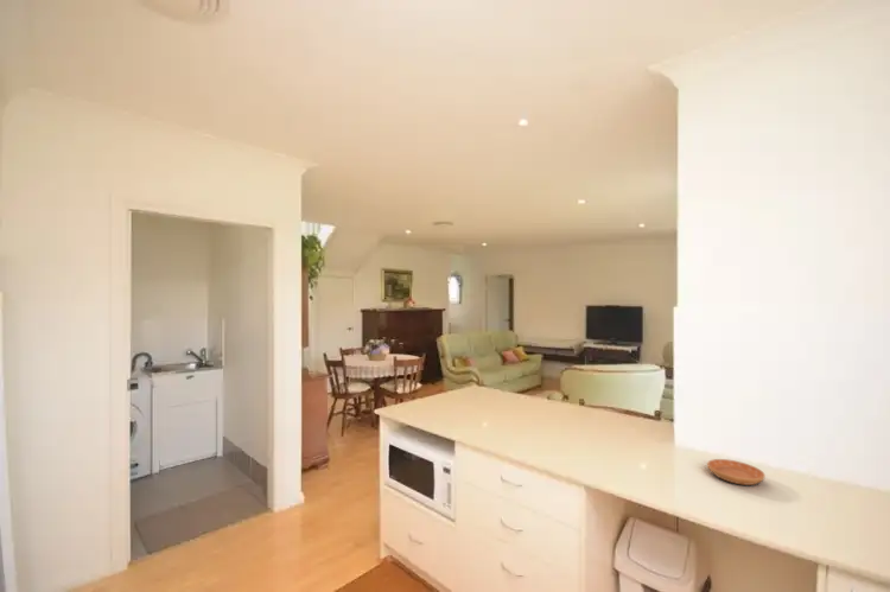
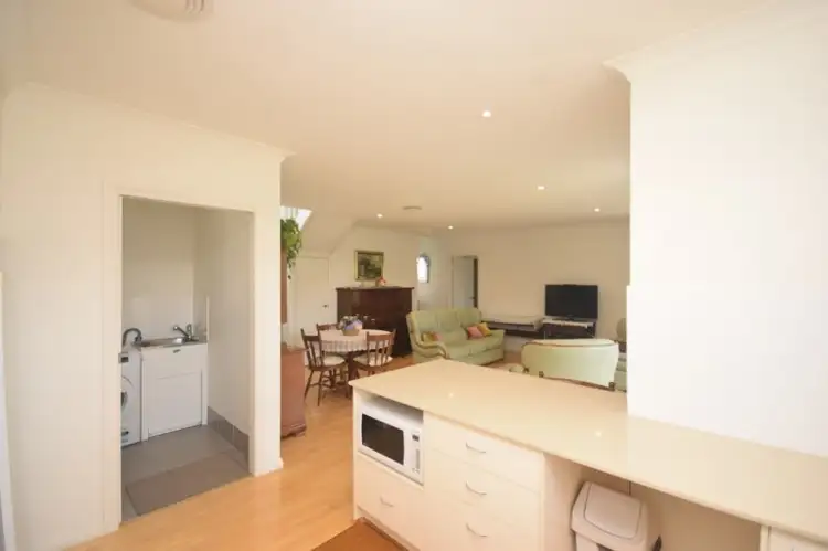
- saucer [706,458,767,486]
